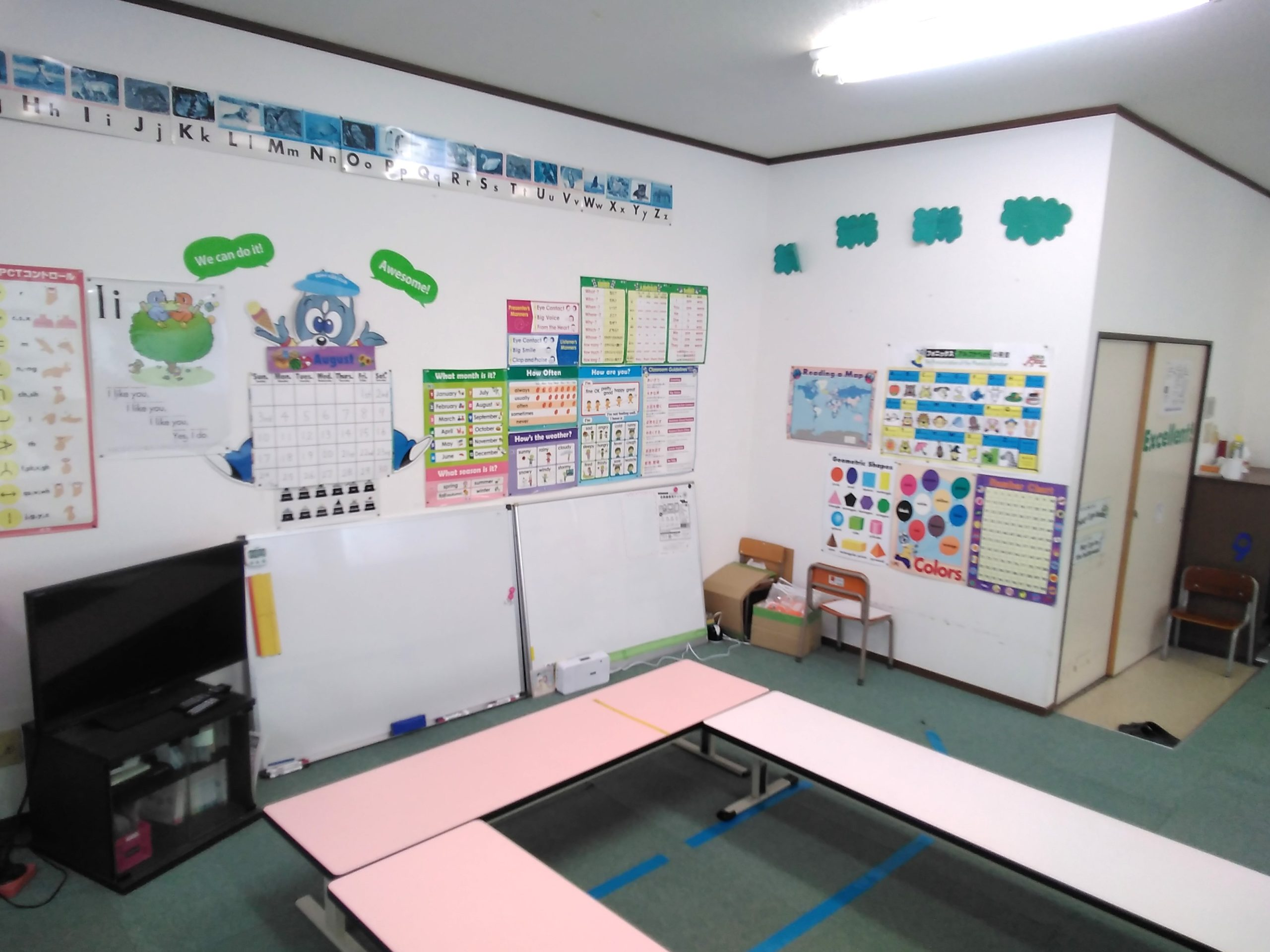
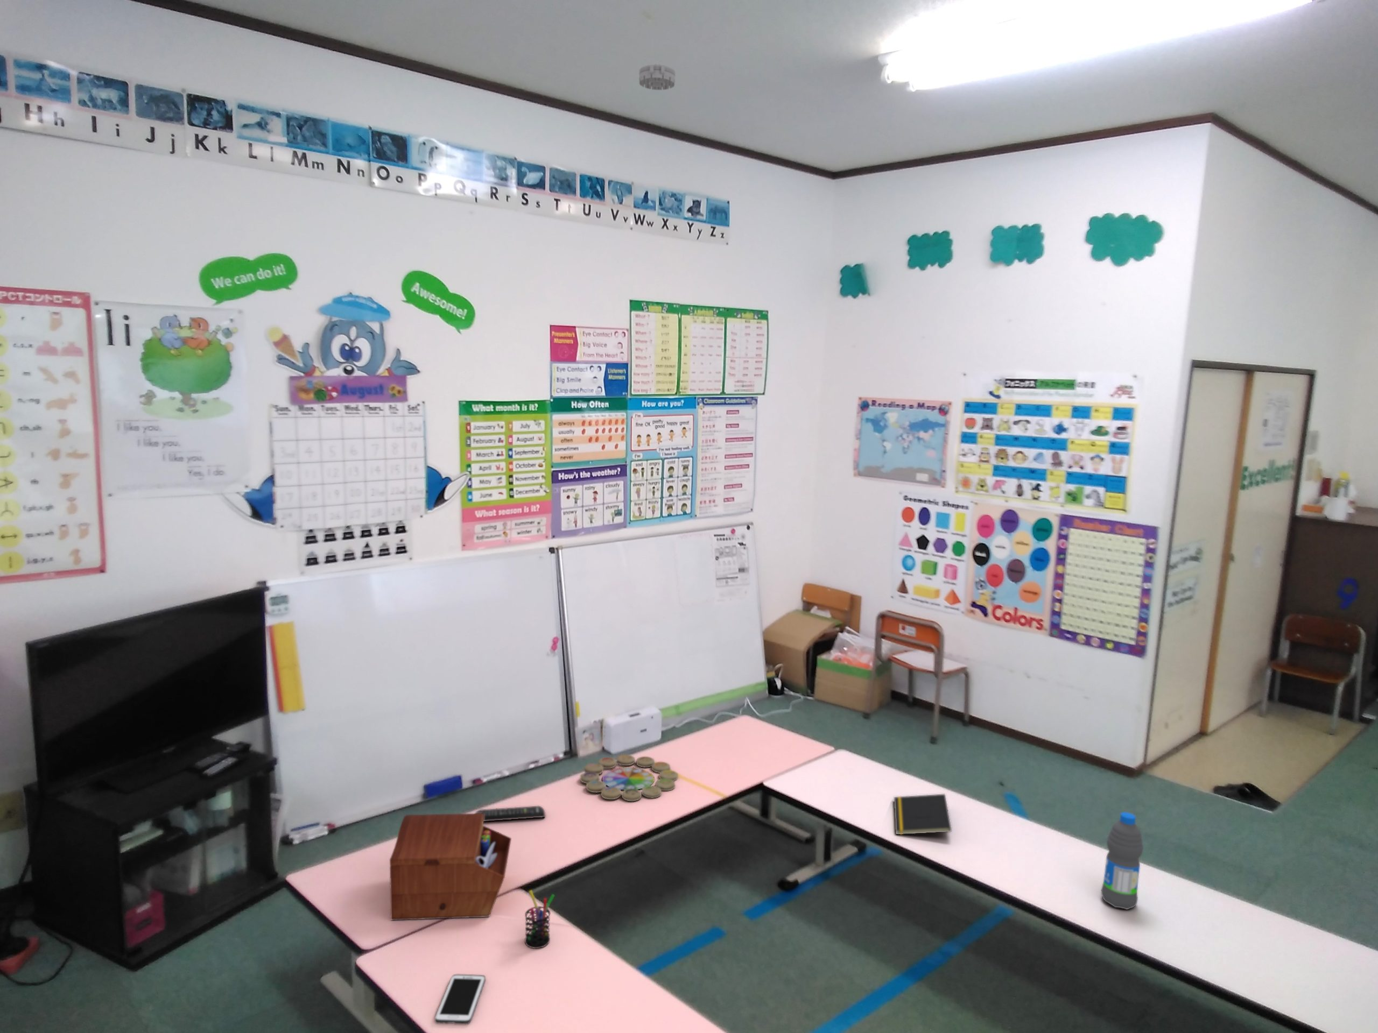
+ notepad [894,793,953,836]
+ water bottle [1100,812,1144,910]
+ smoke detector [638,64,676,91]
+ pen holder [524,890,554,949]
+ memory game [579,754,679,802]
+ sewing box [390,813,512,921]
+ cell phone [434,973,486,1025]
+ remote control [474,805,546,822]
